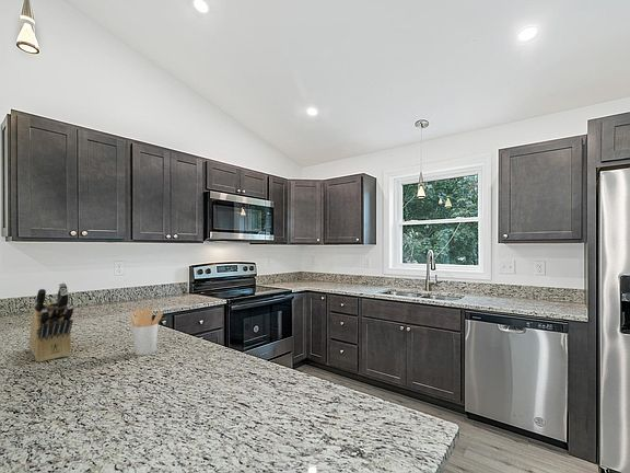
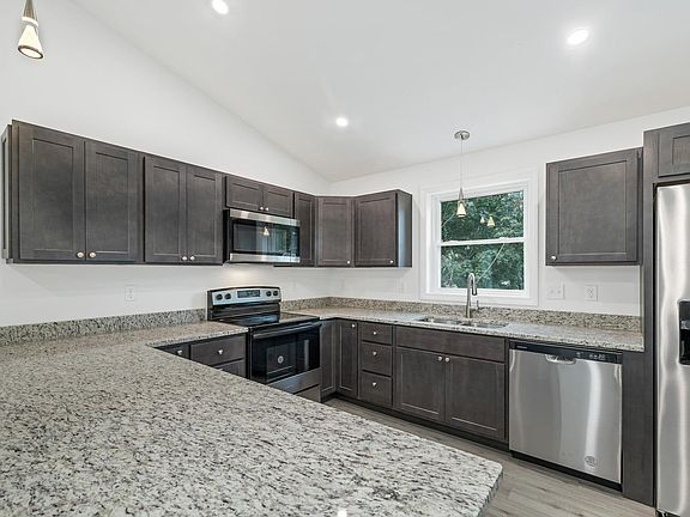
- utensil holder [129,308,164,357]
- knife block [28,282,74,362]
